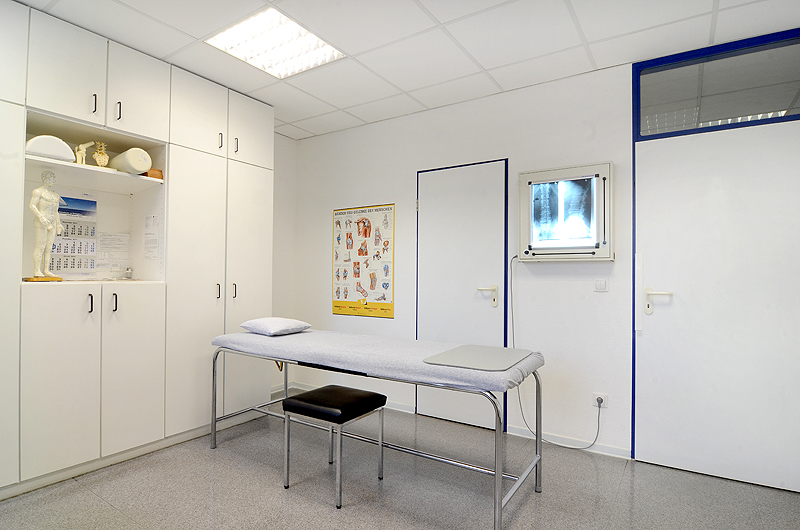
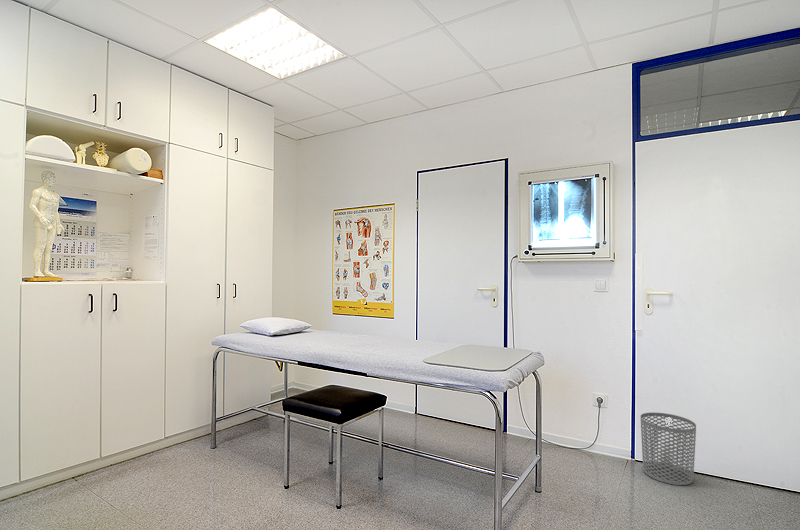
+ waste bin [640,411,697,486]
